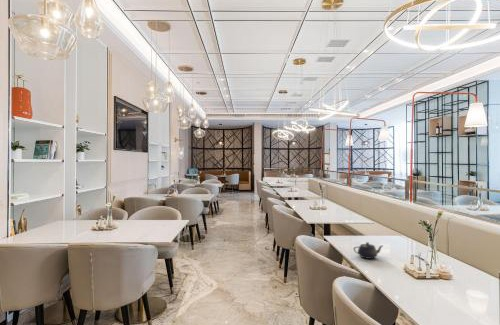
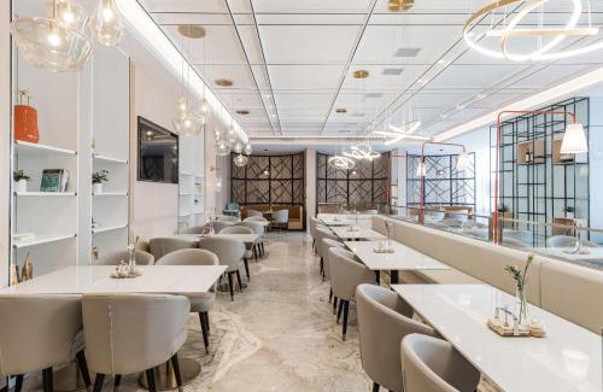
- teapot [353,241,383,260]
